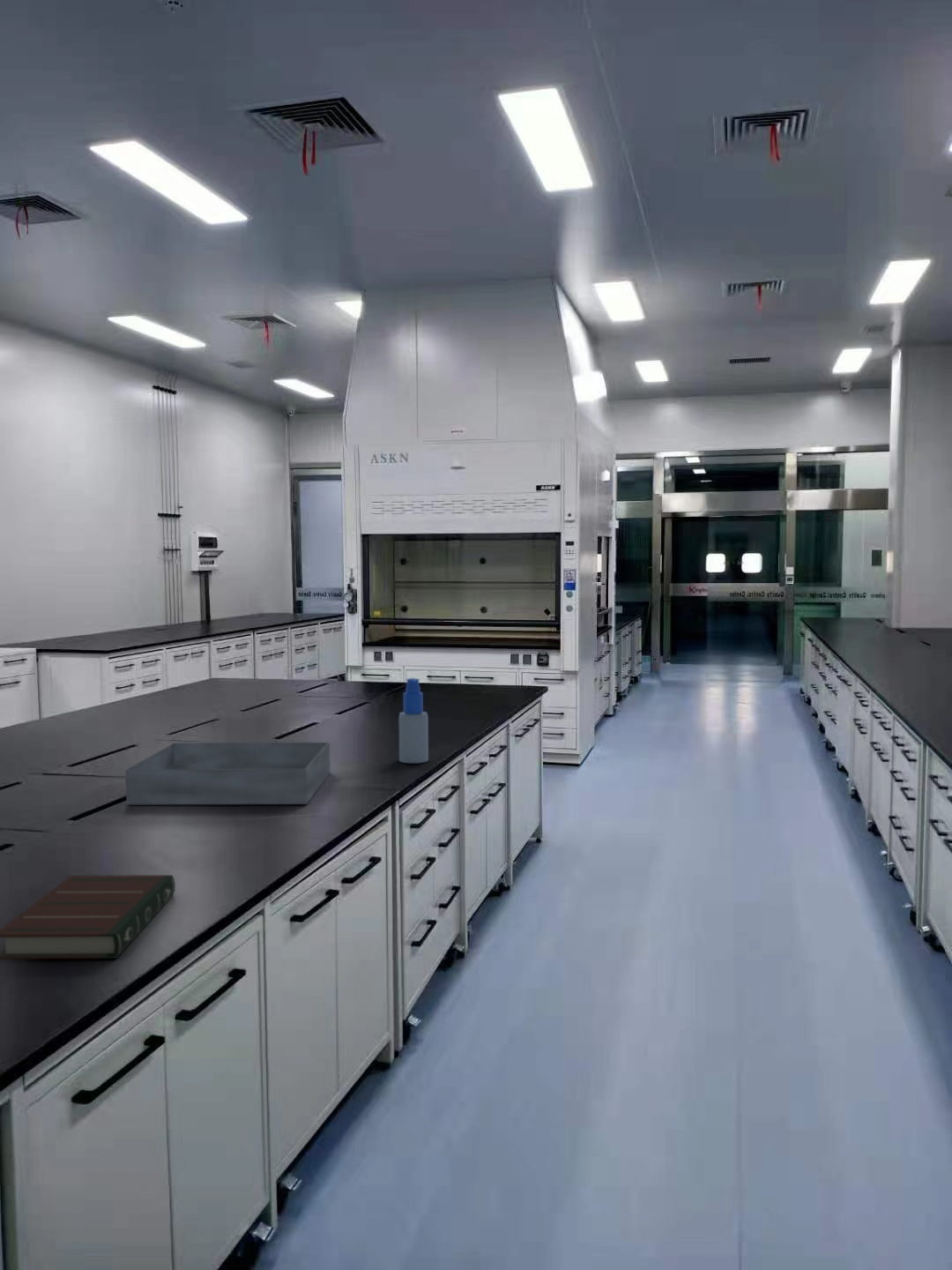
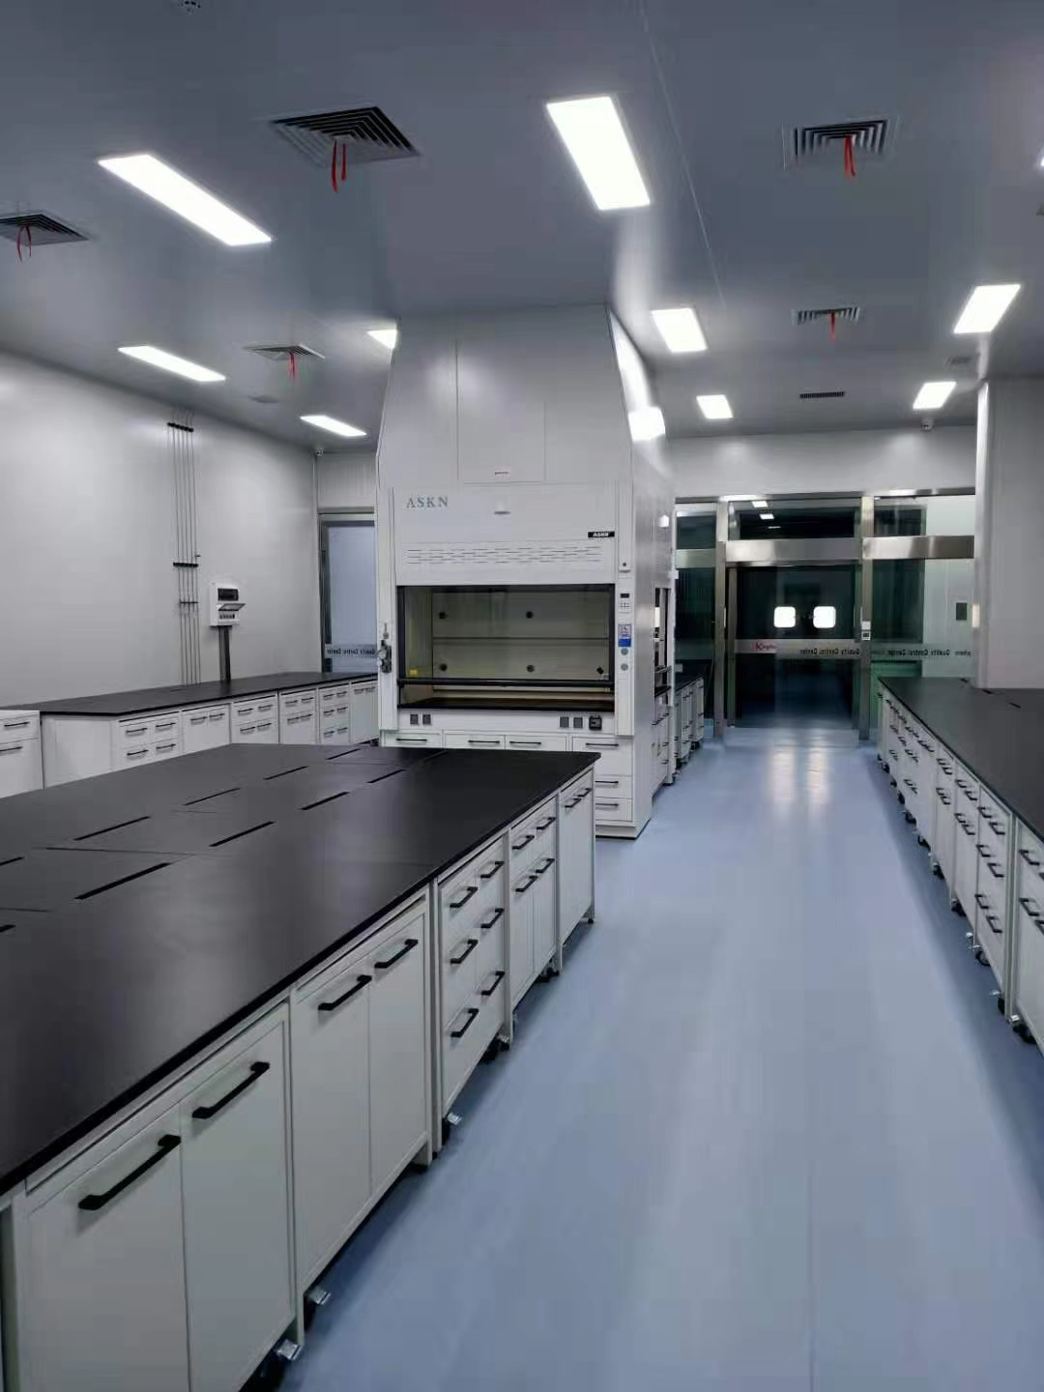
- storage tray [124,742,331,805]
- book [0,874,176,960]
- spray bottle [398,677,429,764]
